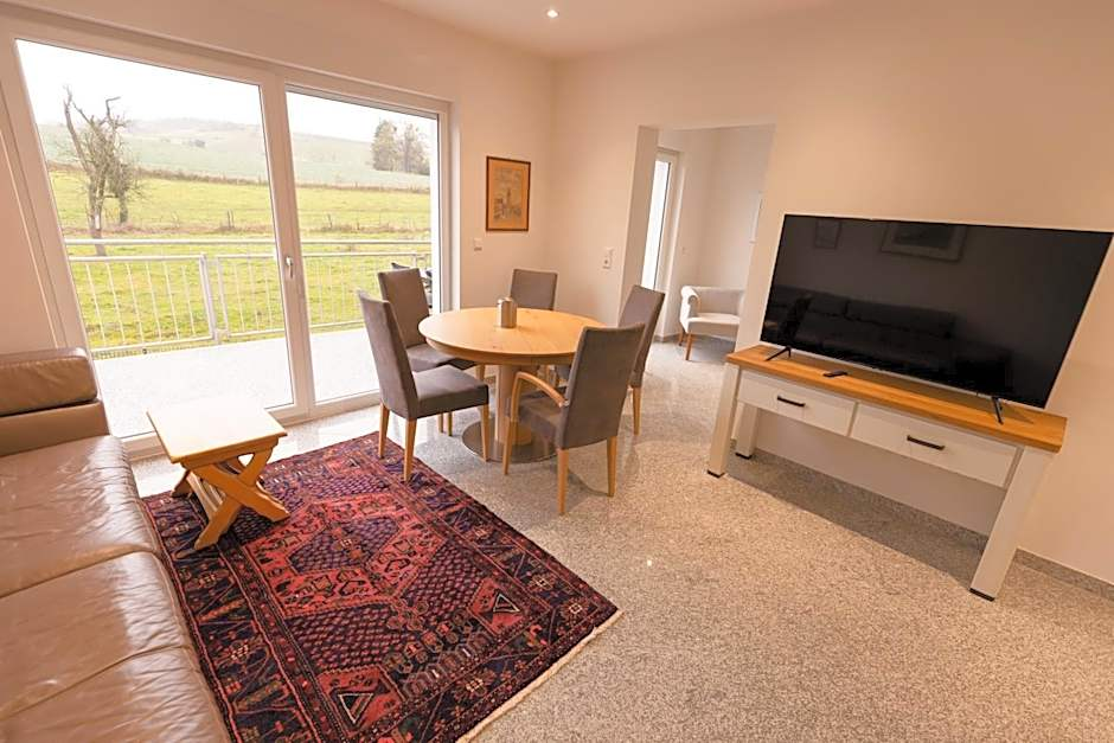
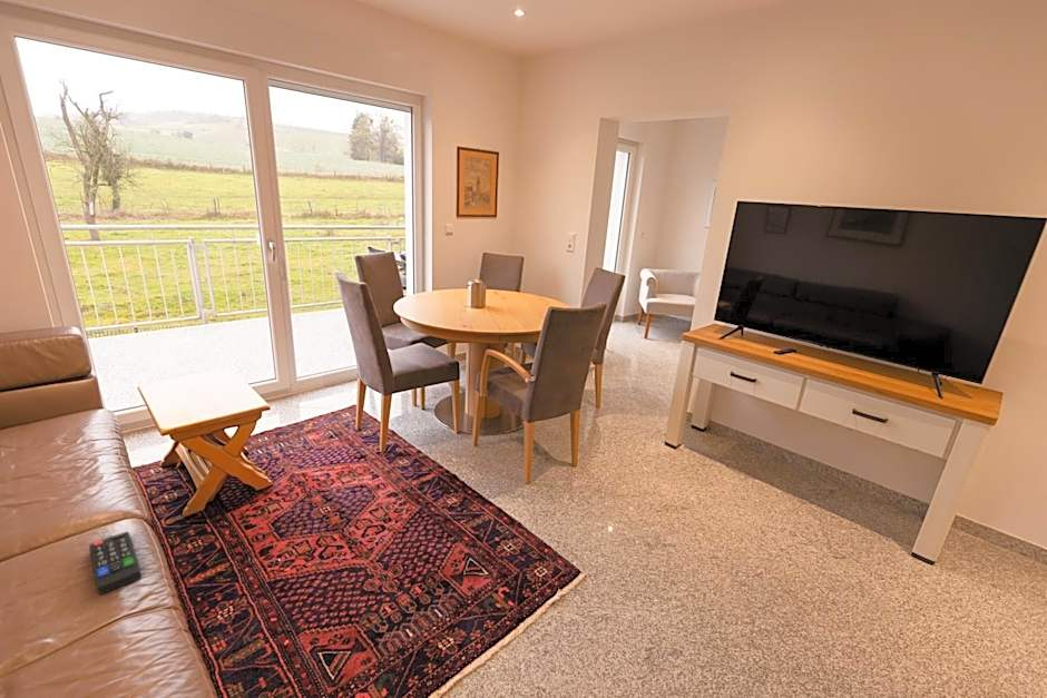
+ remote control [88,531,143,596]
